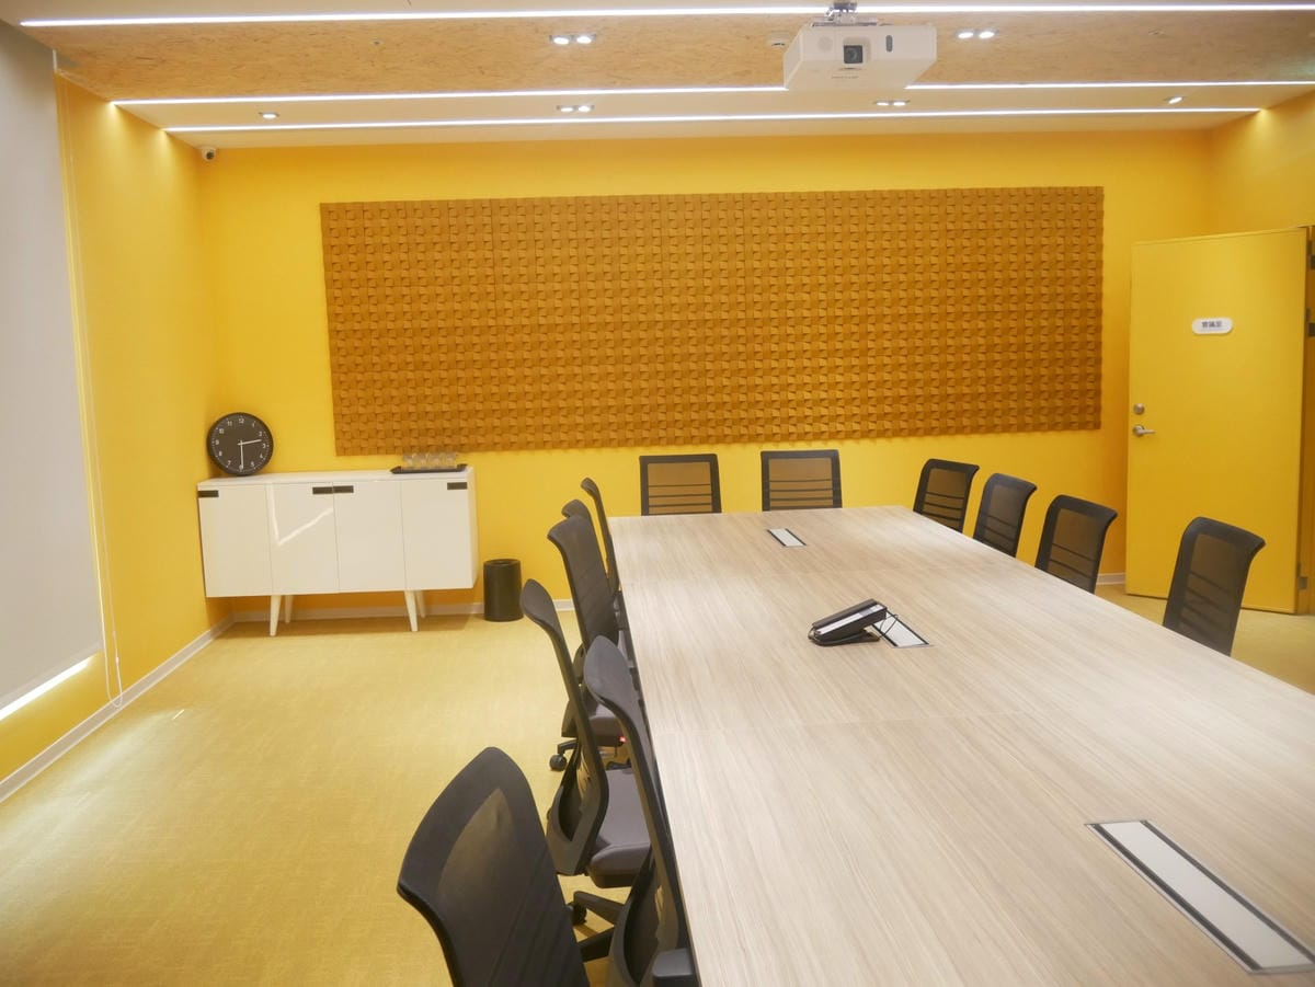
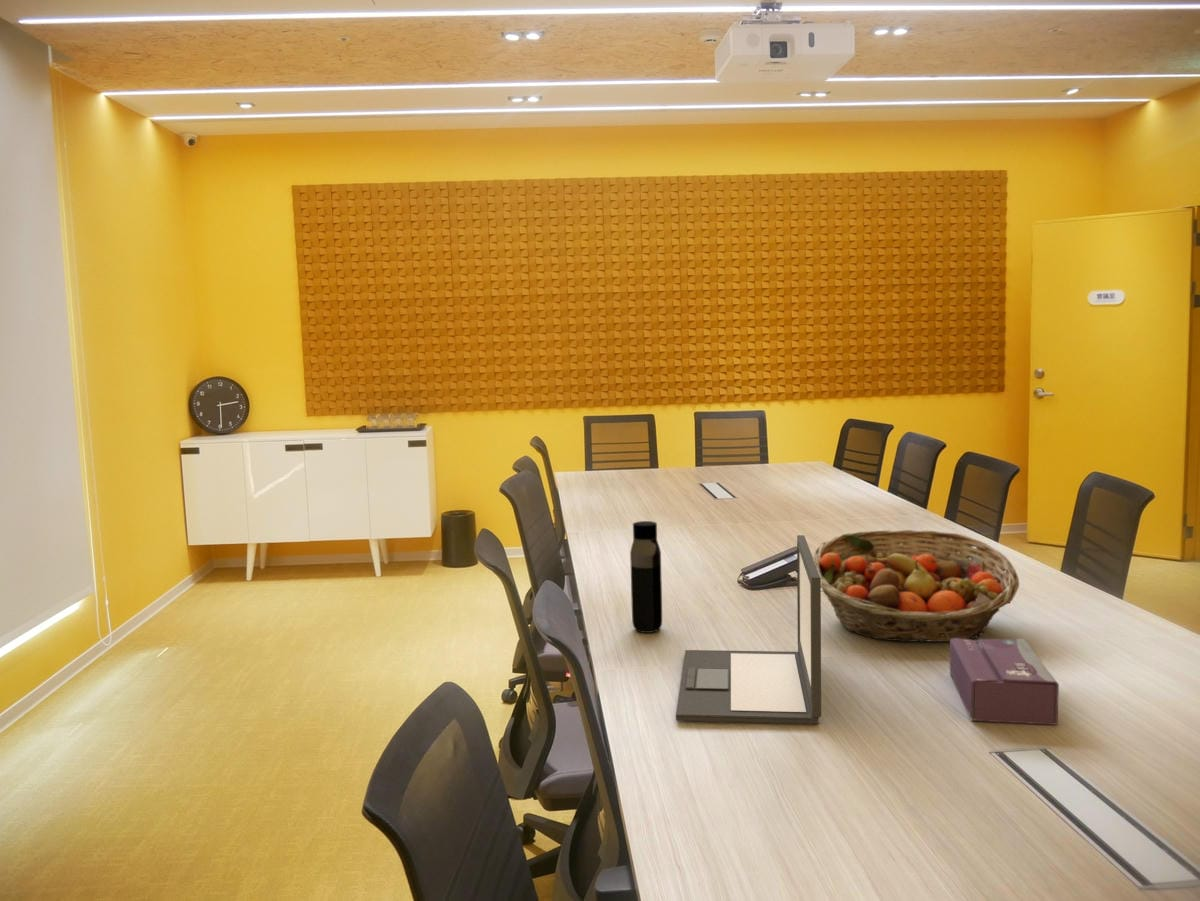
+ fruit basket [812,529,1020,643]
+ laptop [675,534,822,725]
+ water bottle [629,520,663,634]
+ tissue box [949,638,1060,726]
